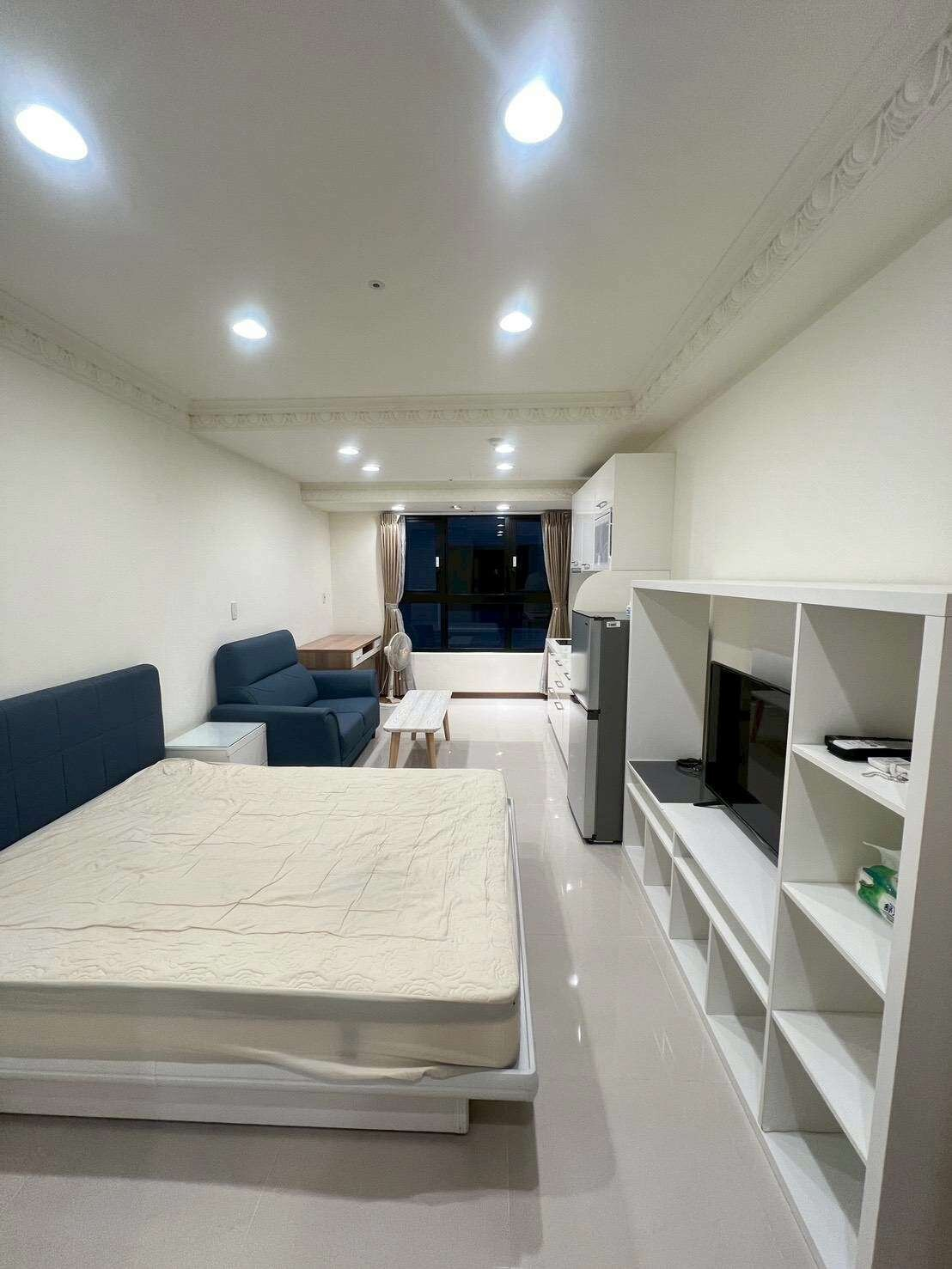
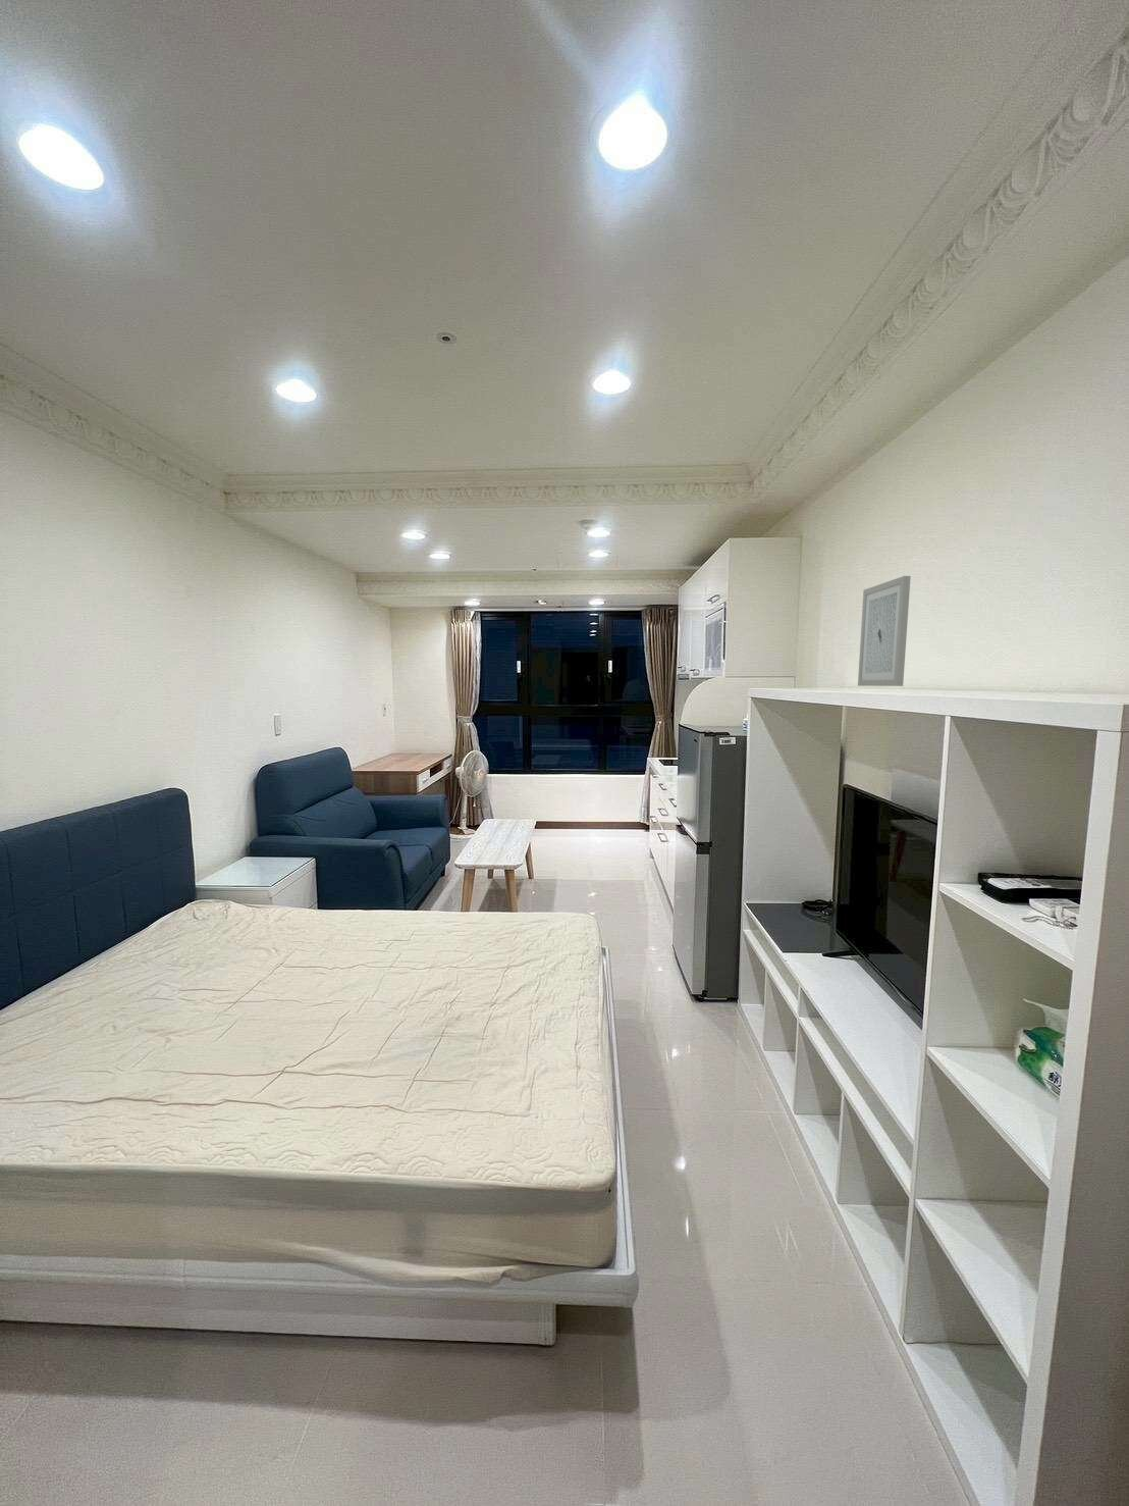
+ wall art [857,576,912,687]
